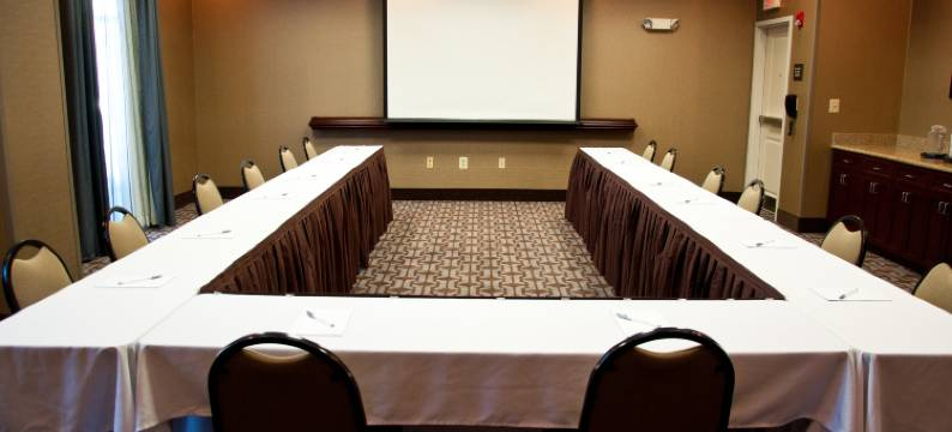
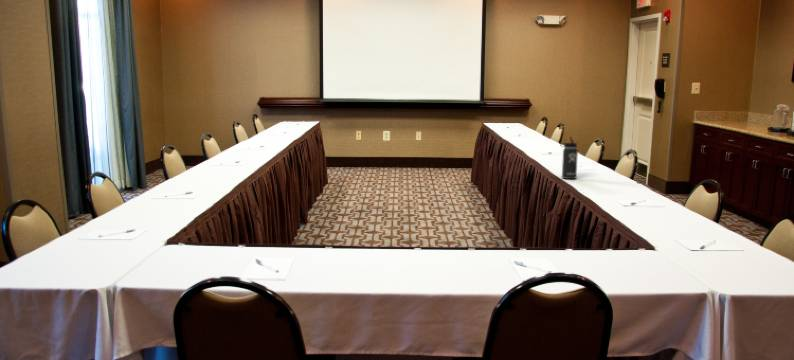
+ thermos bottle [559,136,579,180]
